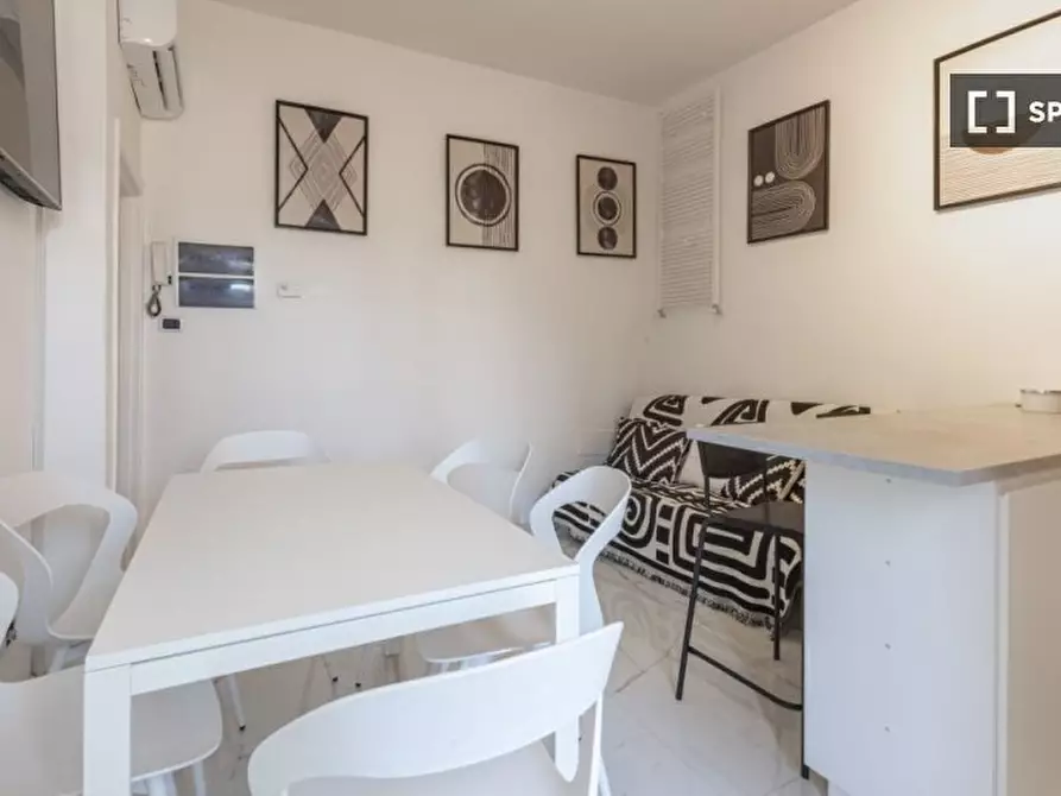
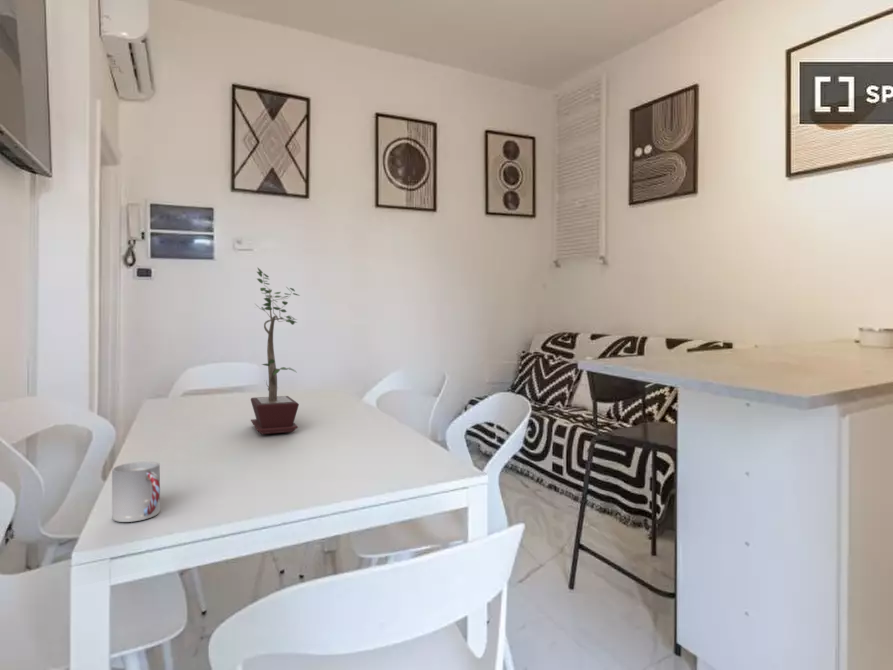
+ cup [111,460,161,523]
+ potted plant [250,266,301,435]
